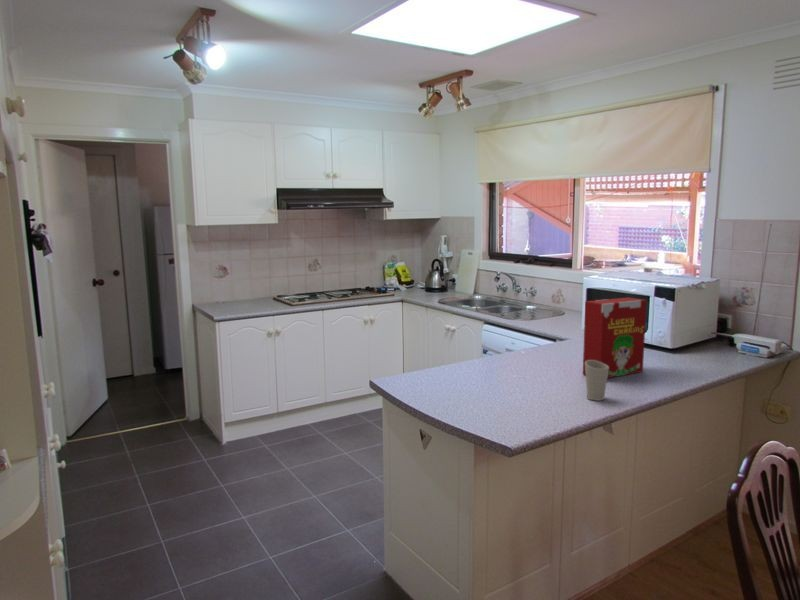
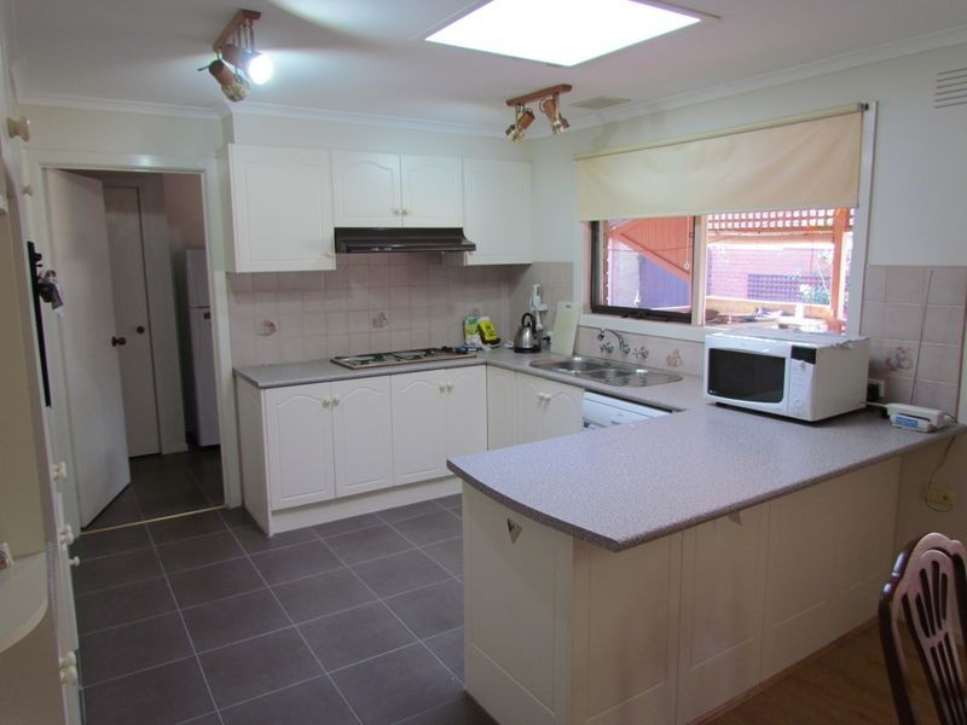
- cup [585,360,609,402]
- cereal box [582,297,648,379]
